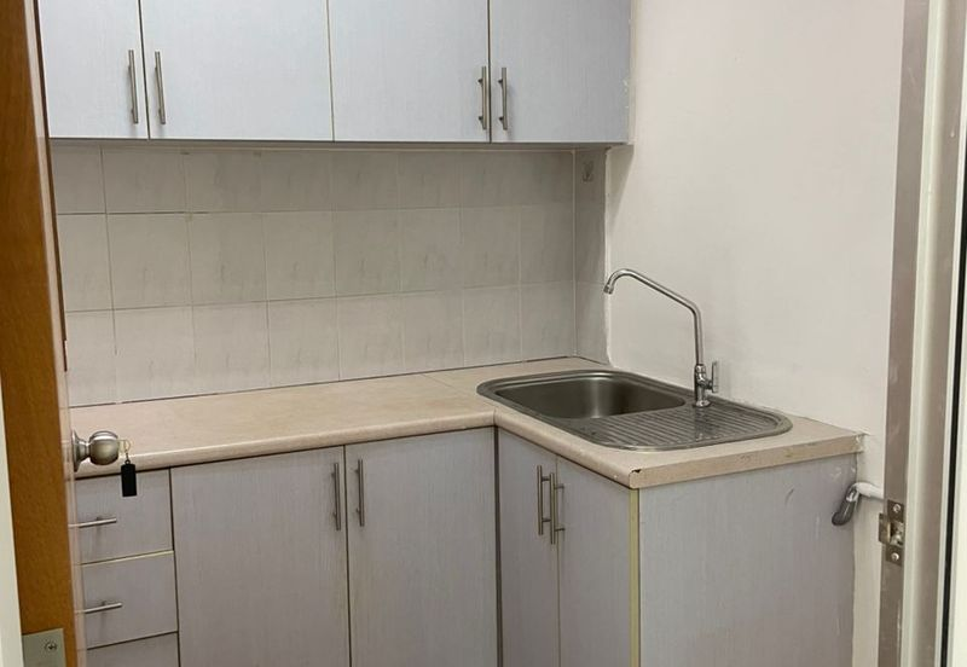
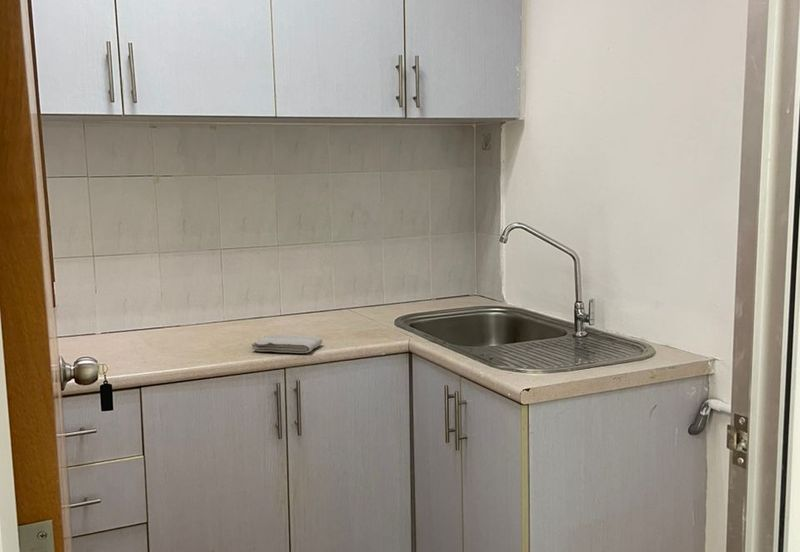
+ washcloth [251,333,323,354]
